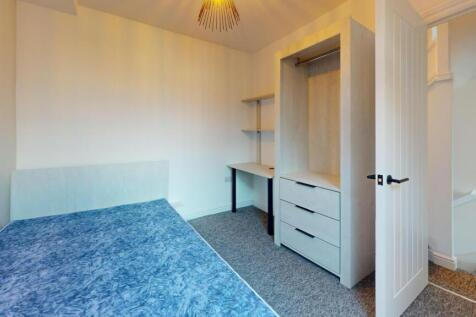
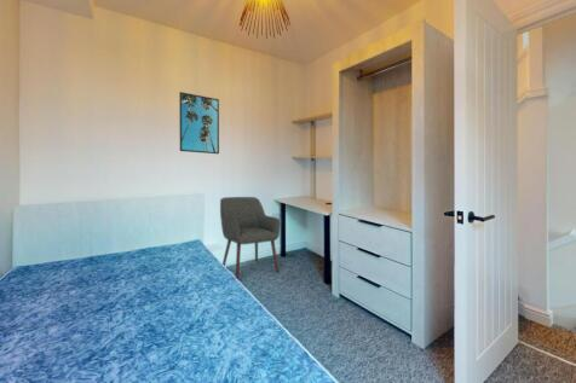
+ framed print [178,91,220,155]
+ chair [219,196,282,280]
